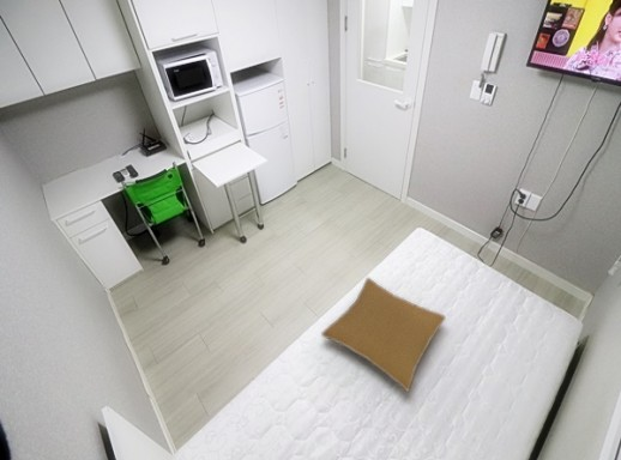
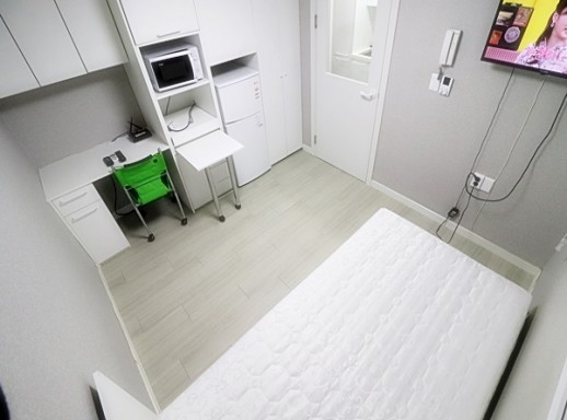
- pillow [320,277,447,393]
